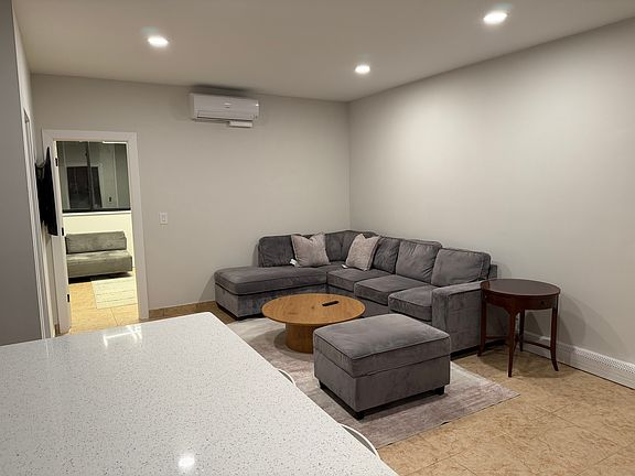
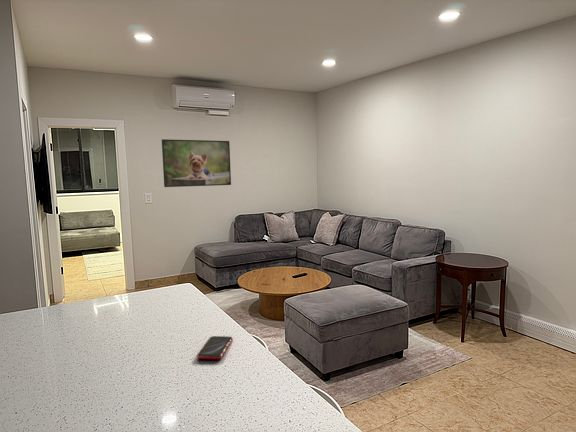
+ smartphone [195,335,233,360]
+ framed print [161,138,232,188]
